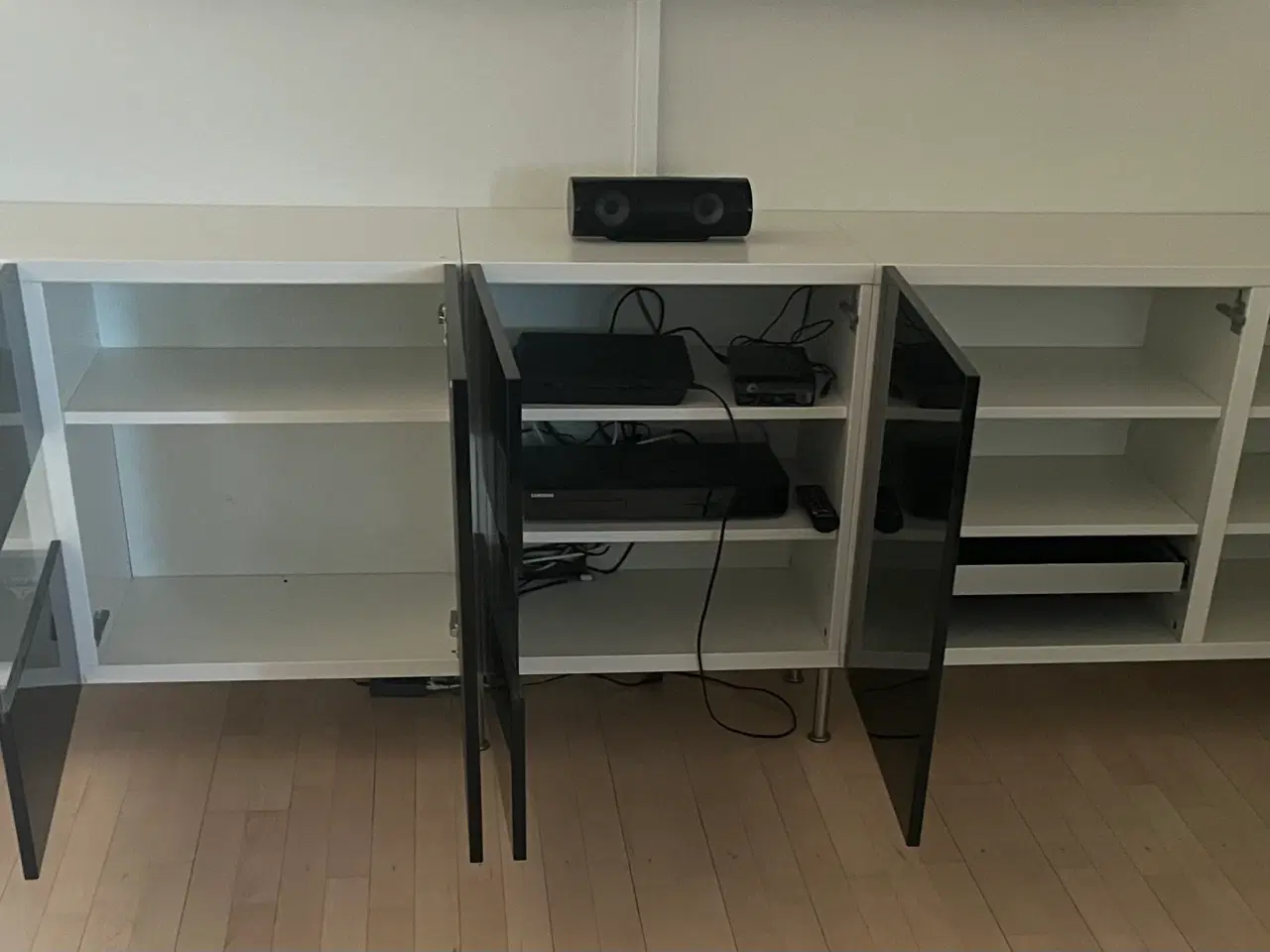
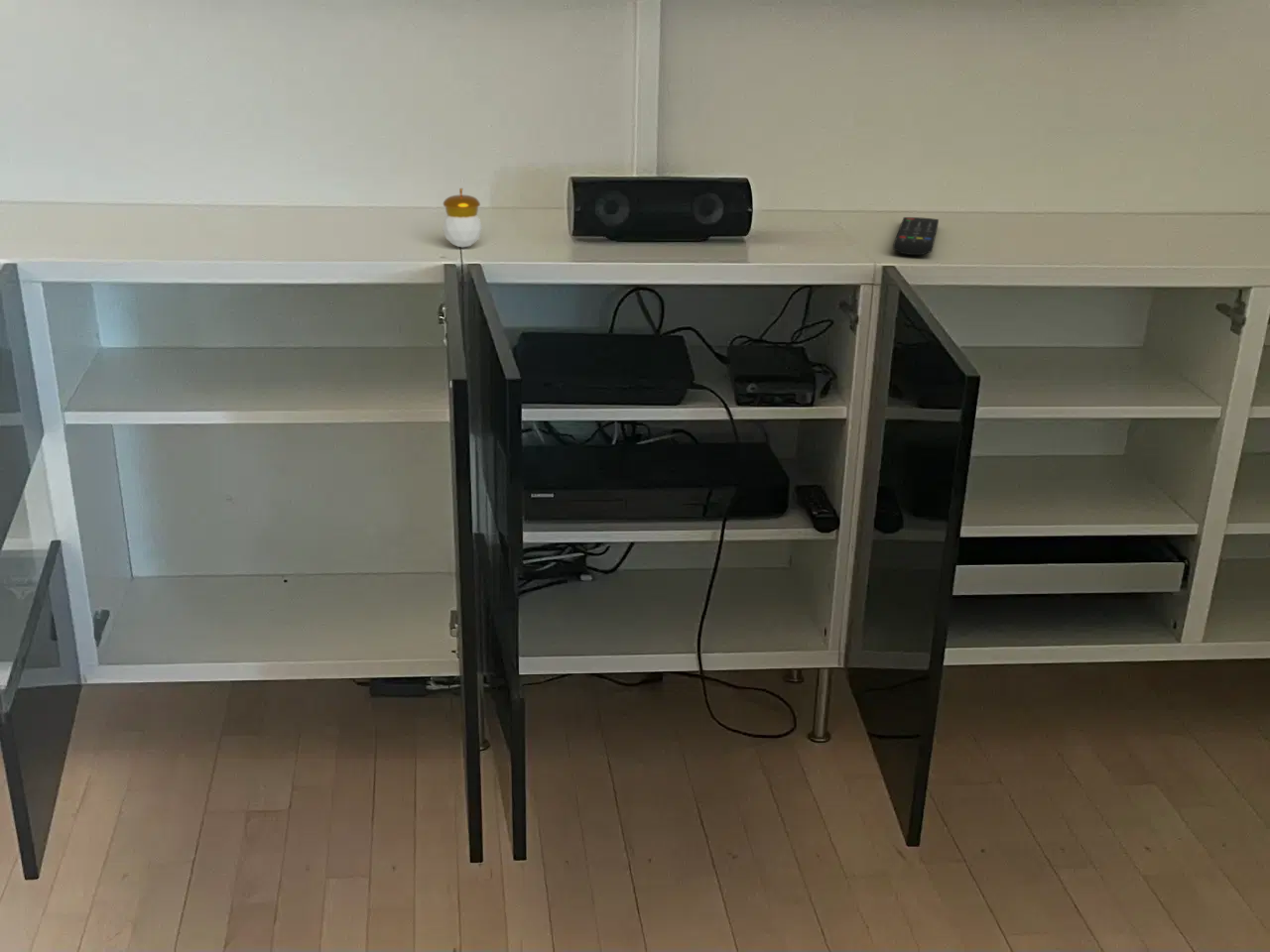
+ candle [442,187,483,249]
+ remote control [892,216,940,256]
